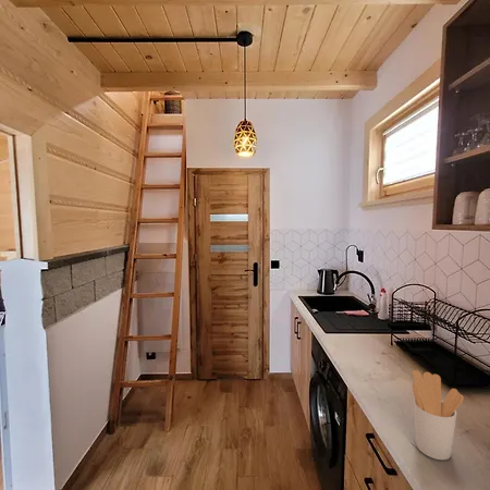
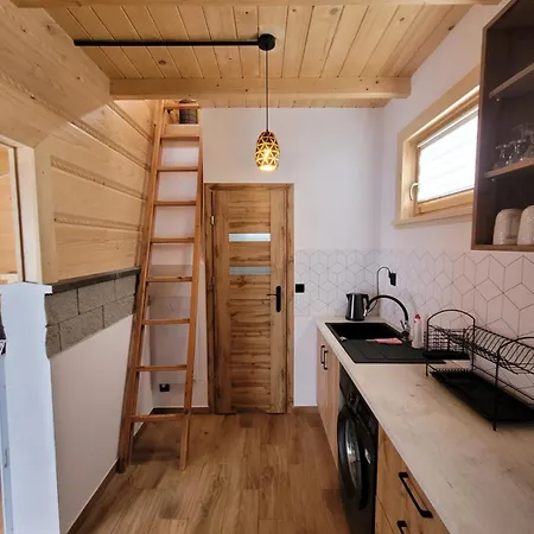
- utensil holder [412,369,465,461]
